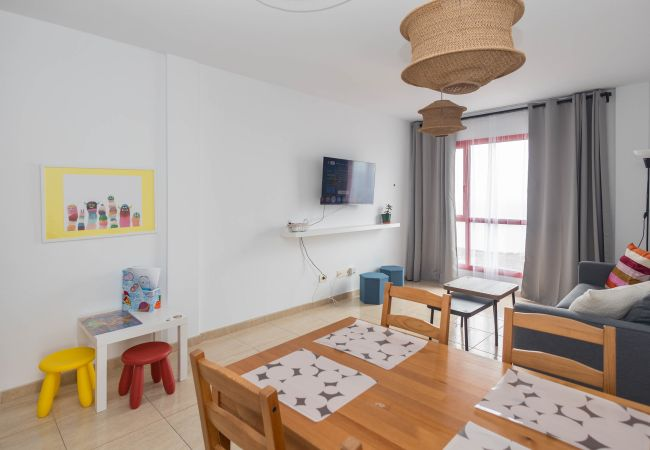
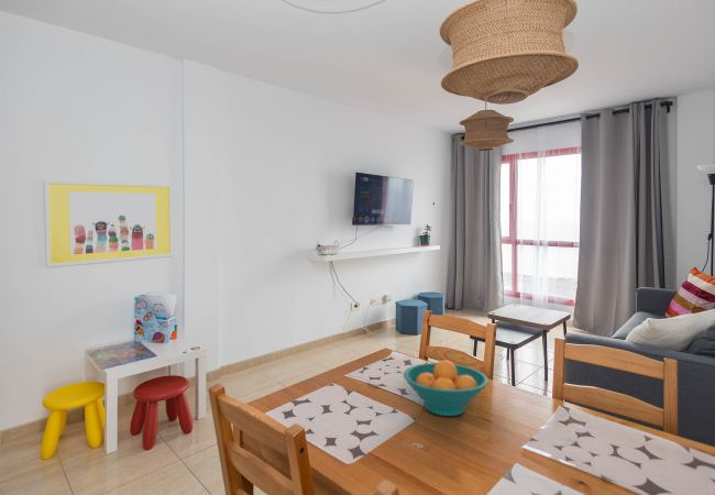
+ fruit bowl [403,359,490,417]
